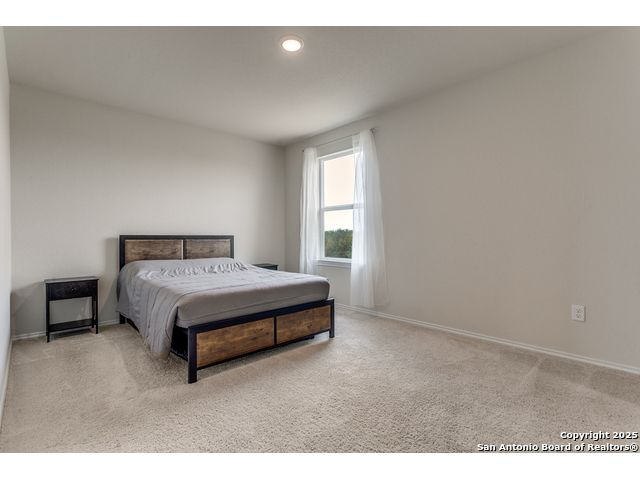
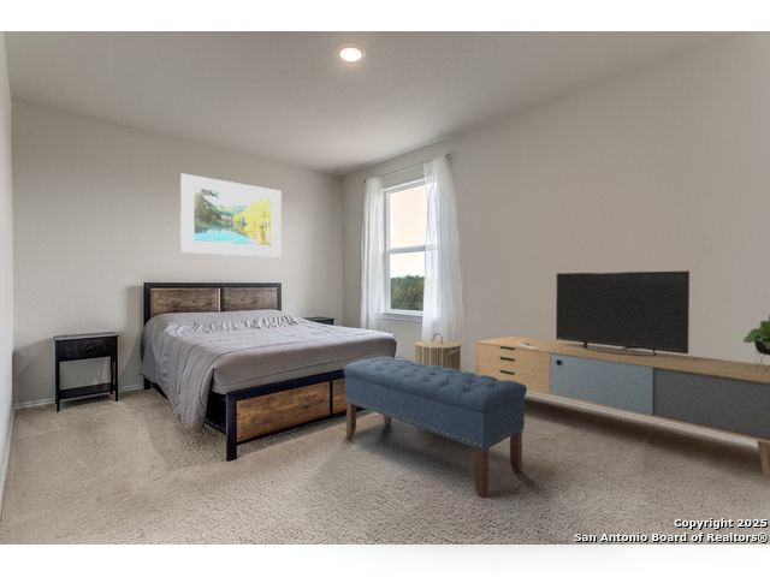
+ media console [474,269,770,477]
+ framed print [179,172,283,258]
+ laundry hamper [414,332,462,370]
+ bench [342,356,528,499]
